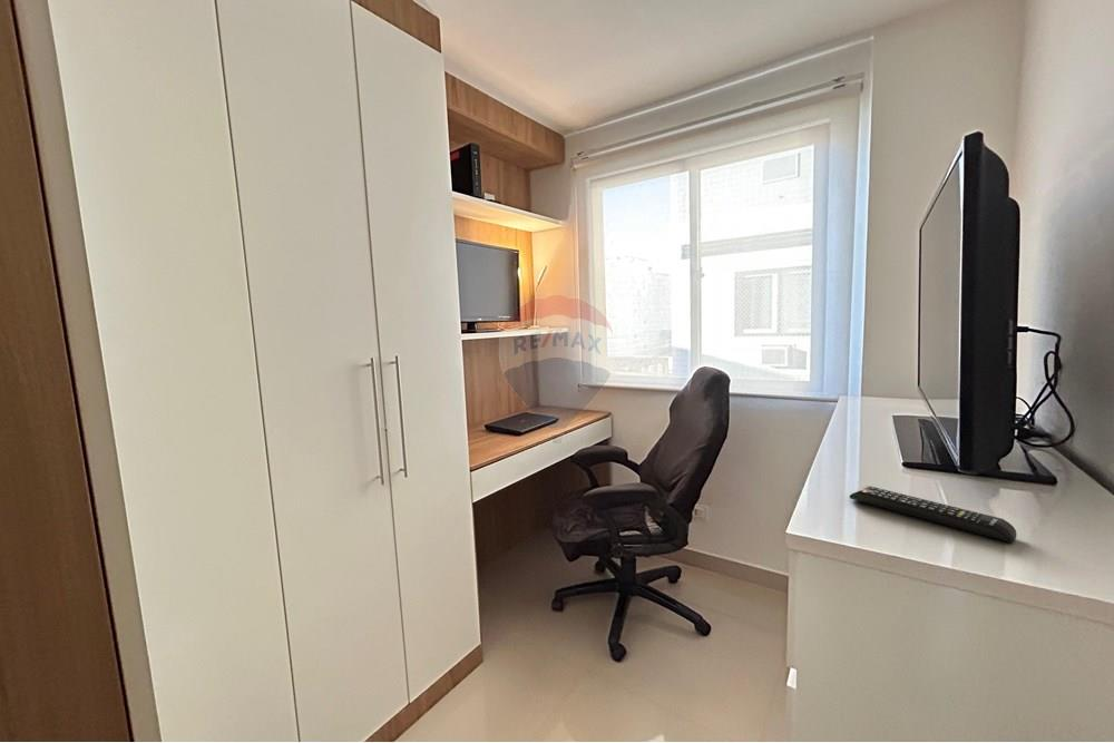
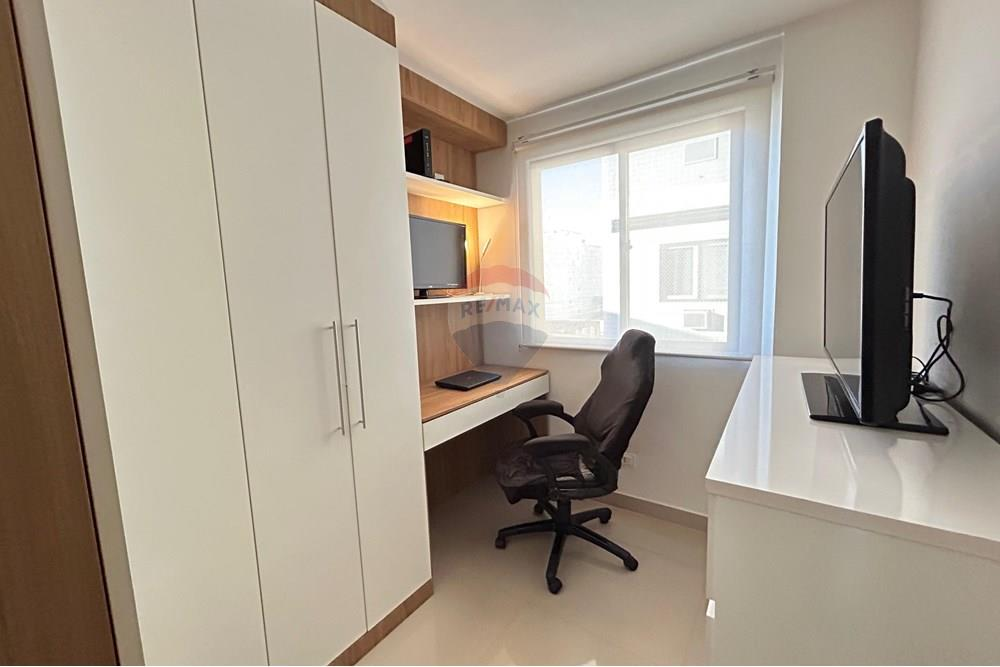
- remote control [849,485,1017,544]
